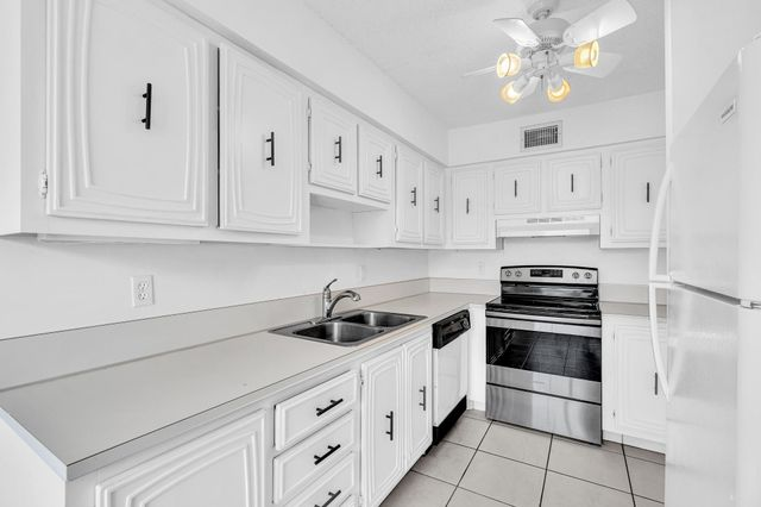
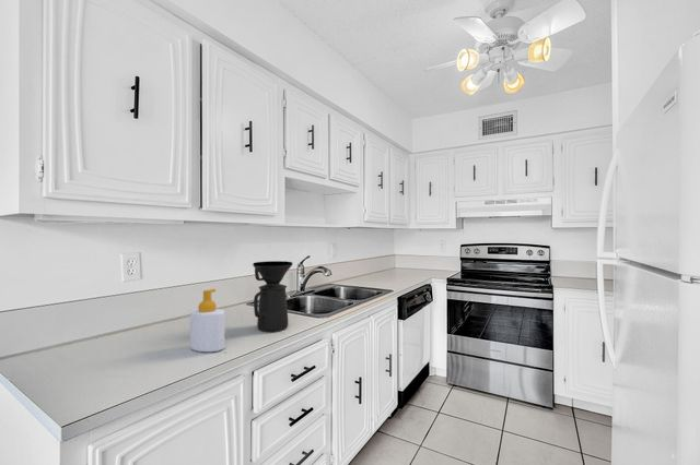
+ coffee maker [252,260,293,333]
+ soap bottle [189,288,225,353]
